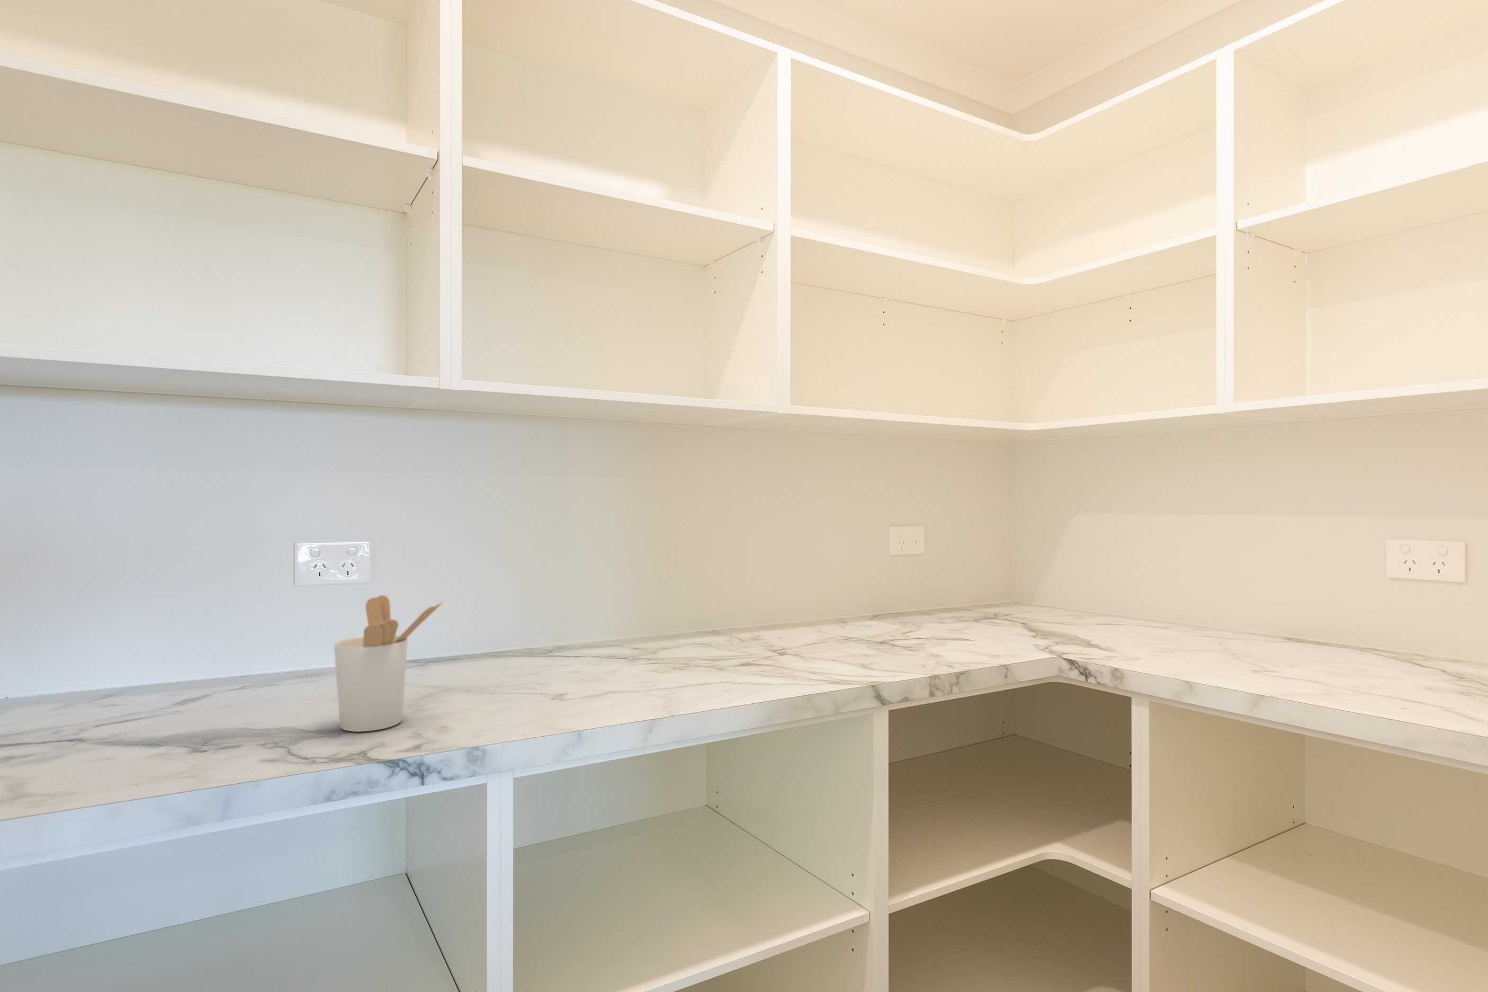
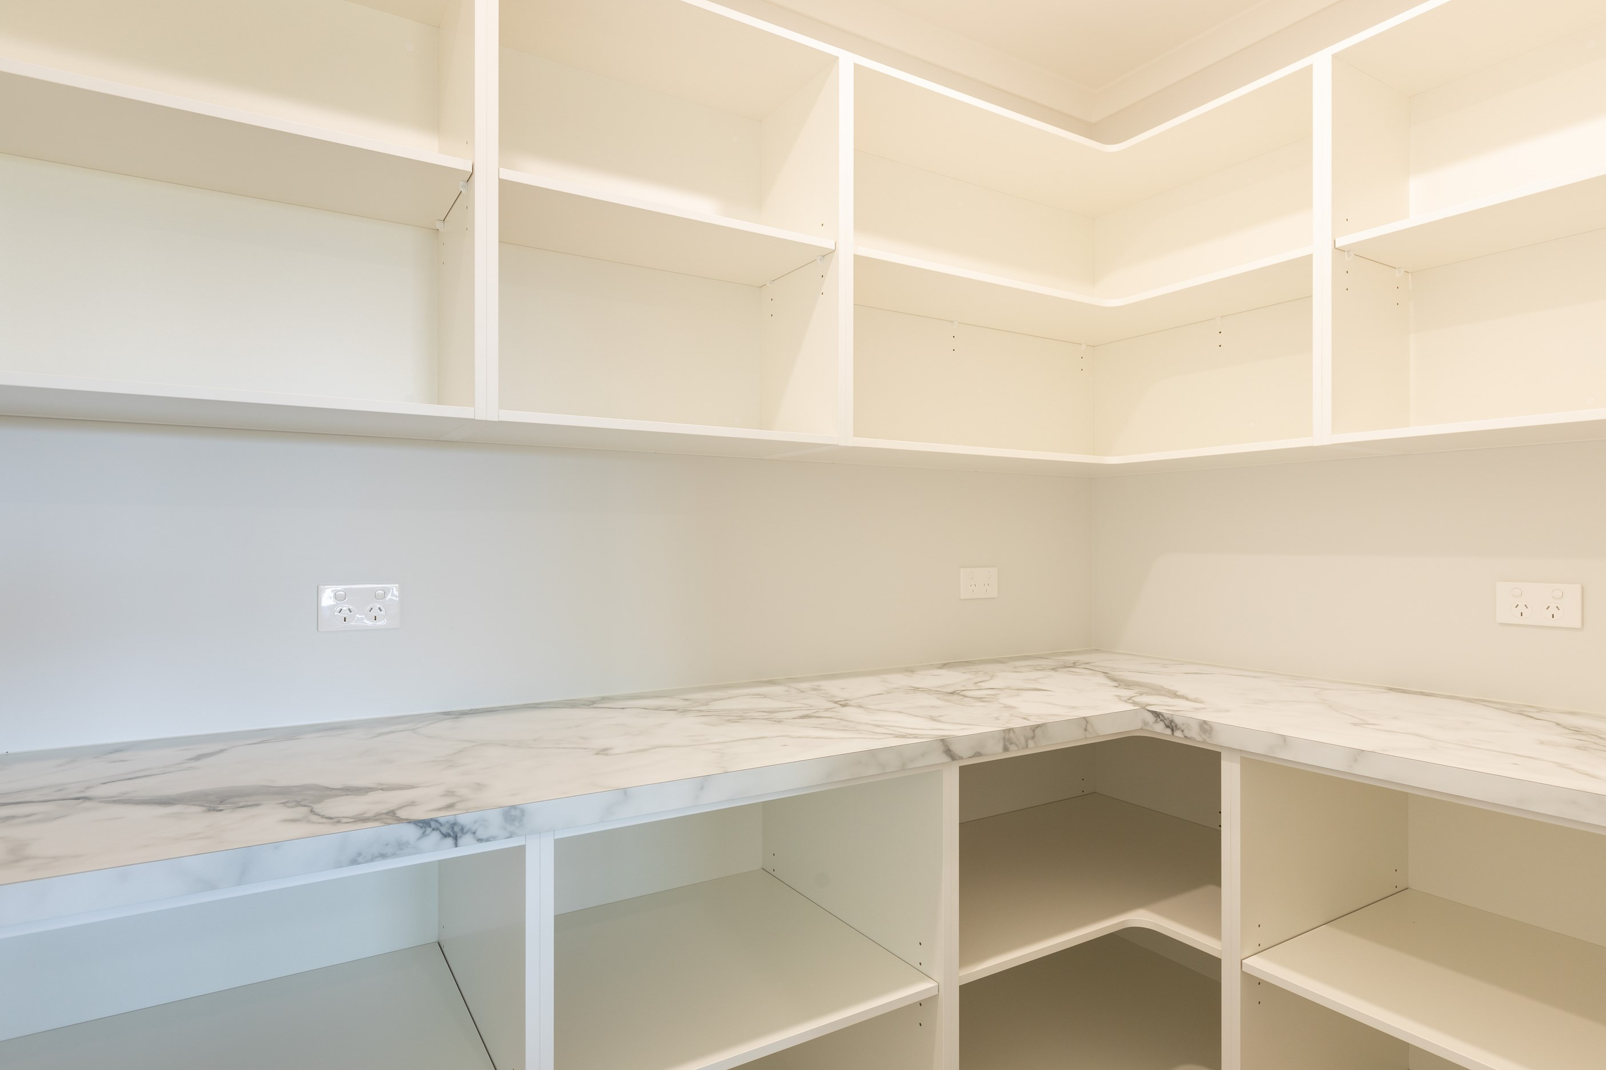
- utensil holder [333,595,444,733]
